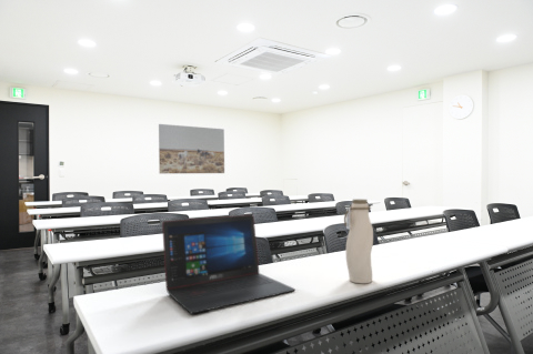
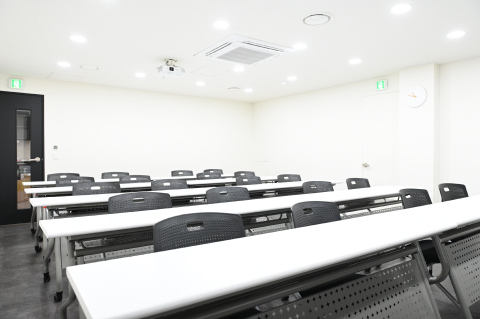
- wall art [158,123,225,174]
- laptop [161,213,296,314]
- water bottle [343,198,374,284]
